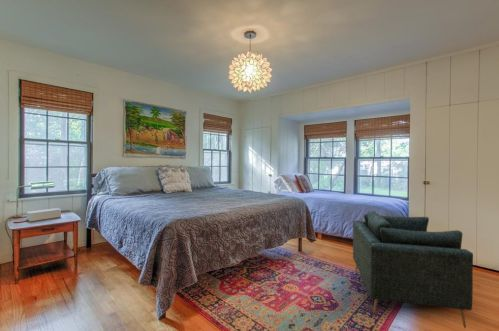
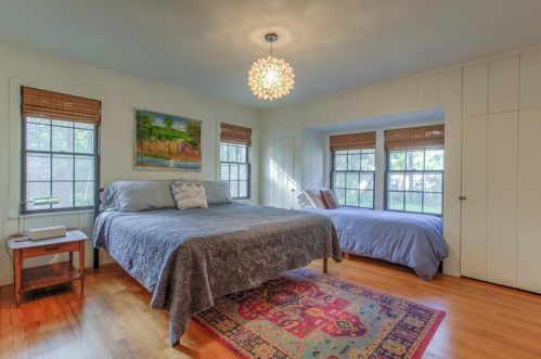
- armchair [352,210,474,329]
